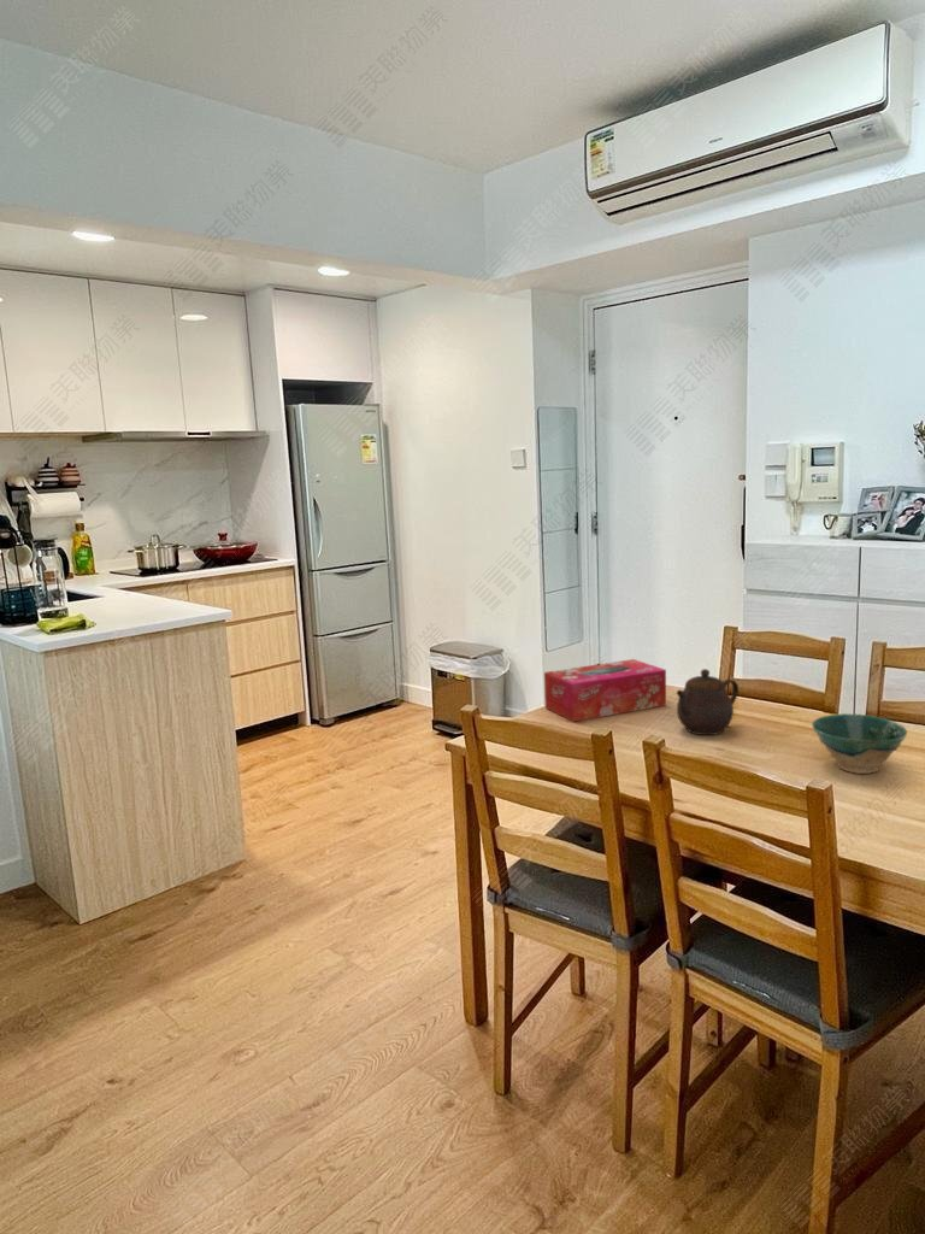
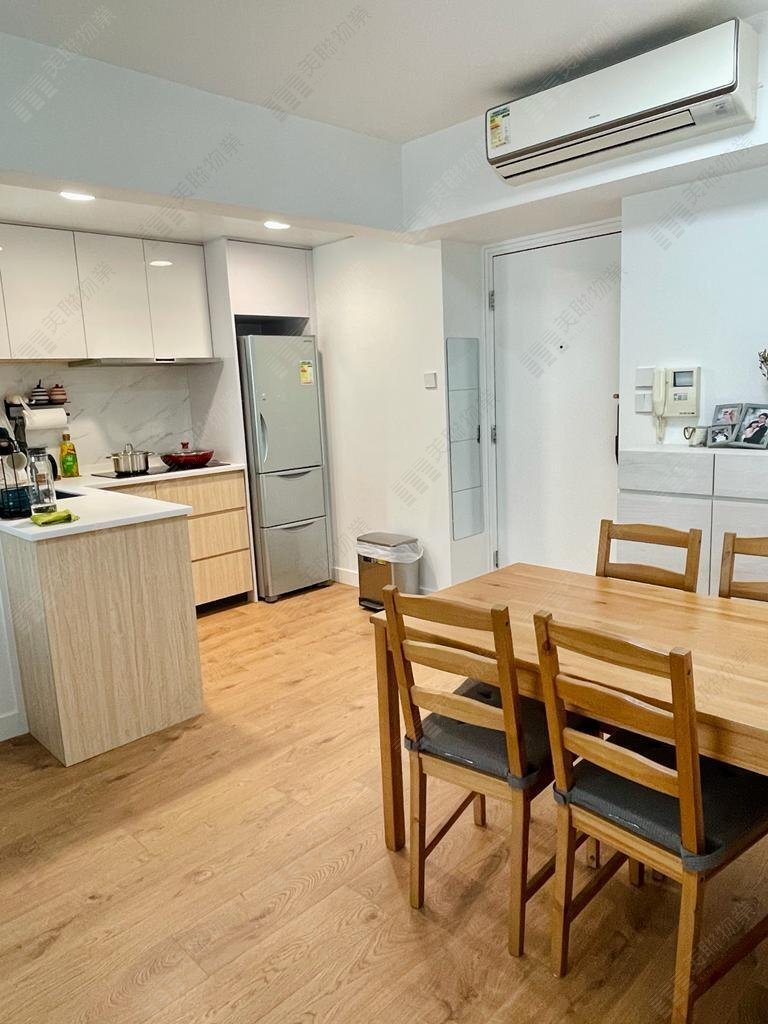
- teapot [676,668,740,736]
- bowl [811,712,908,775]
- tissue box [543,658,667,723]
